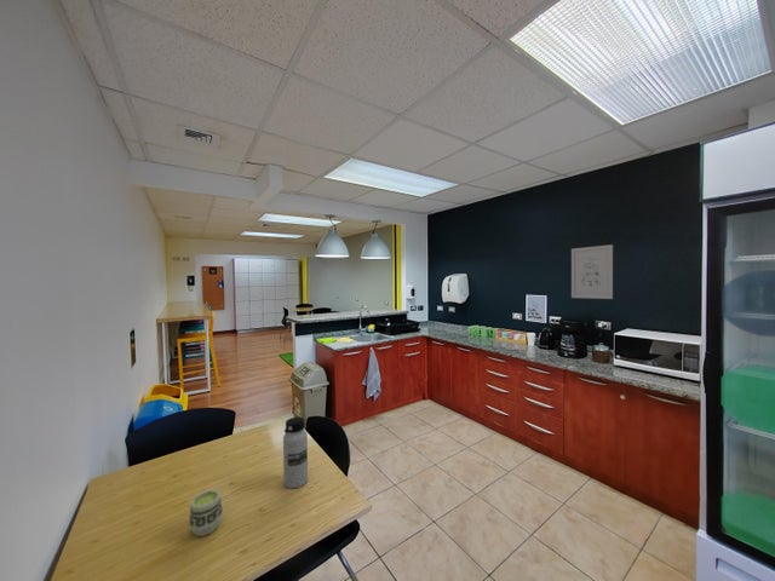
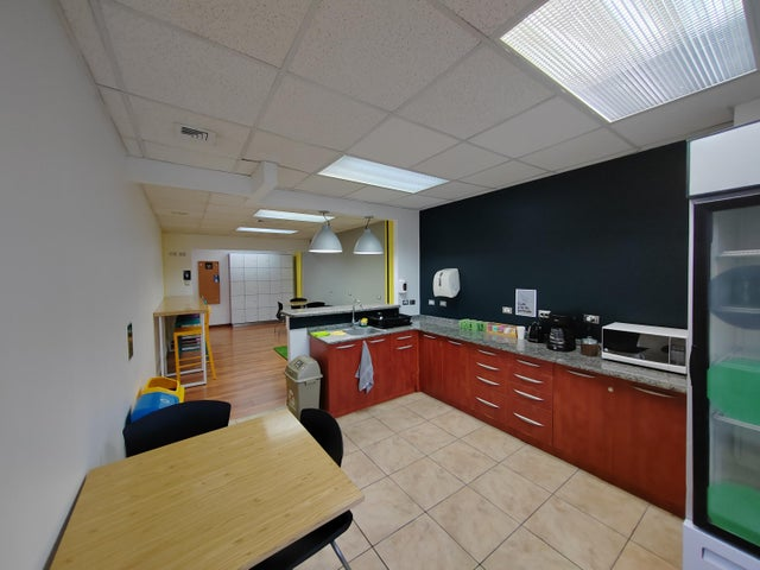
- water bottle [282,415,309,489]
- wall art [570,243,614,300]
- cup [188,489,224,537]
